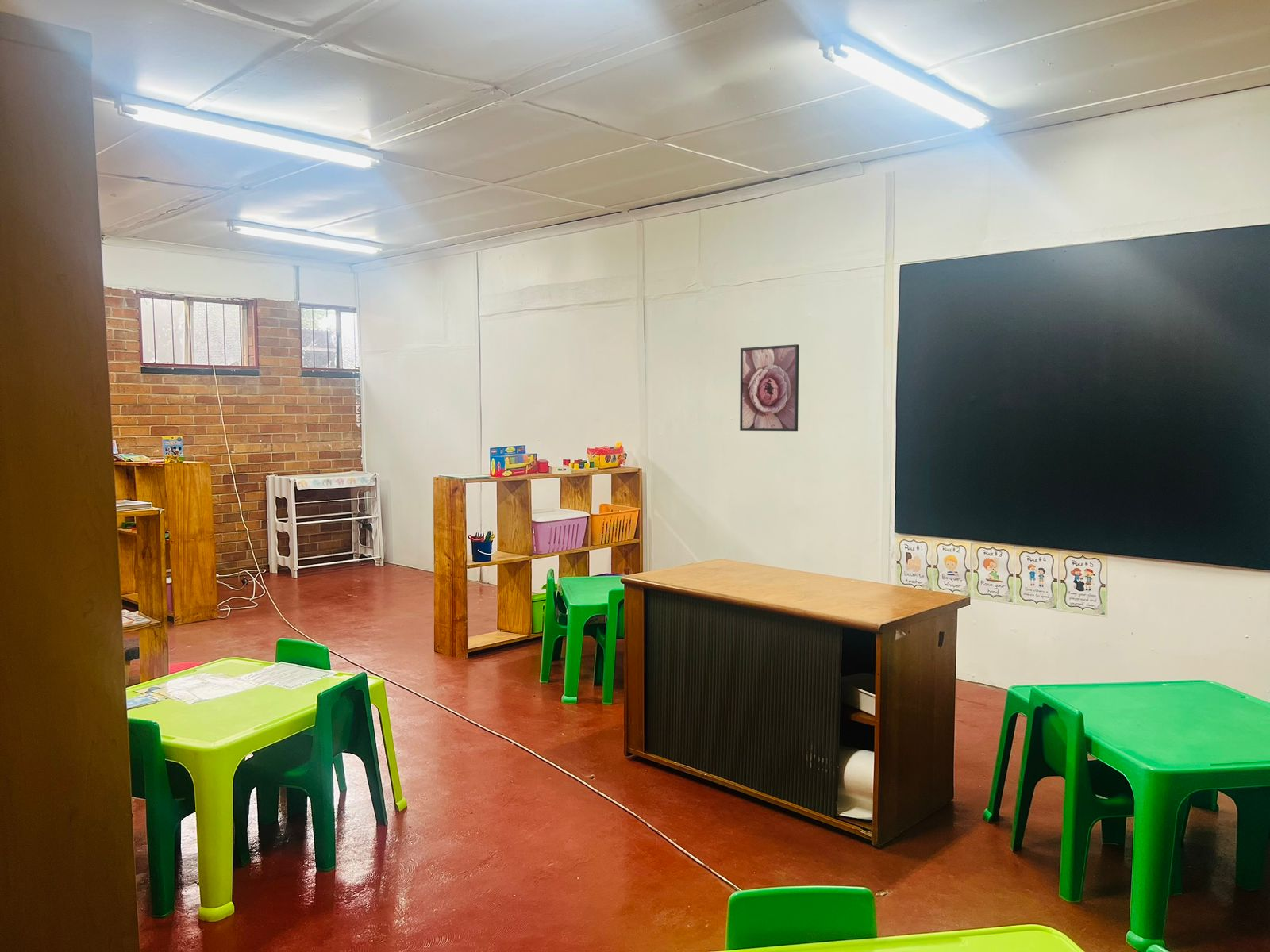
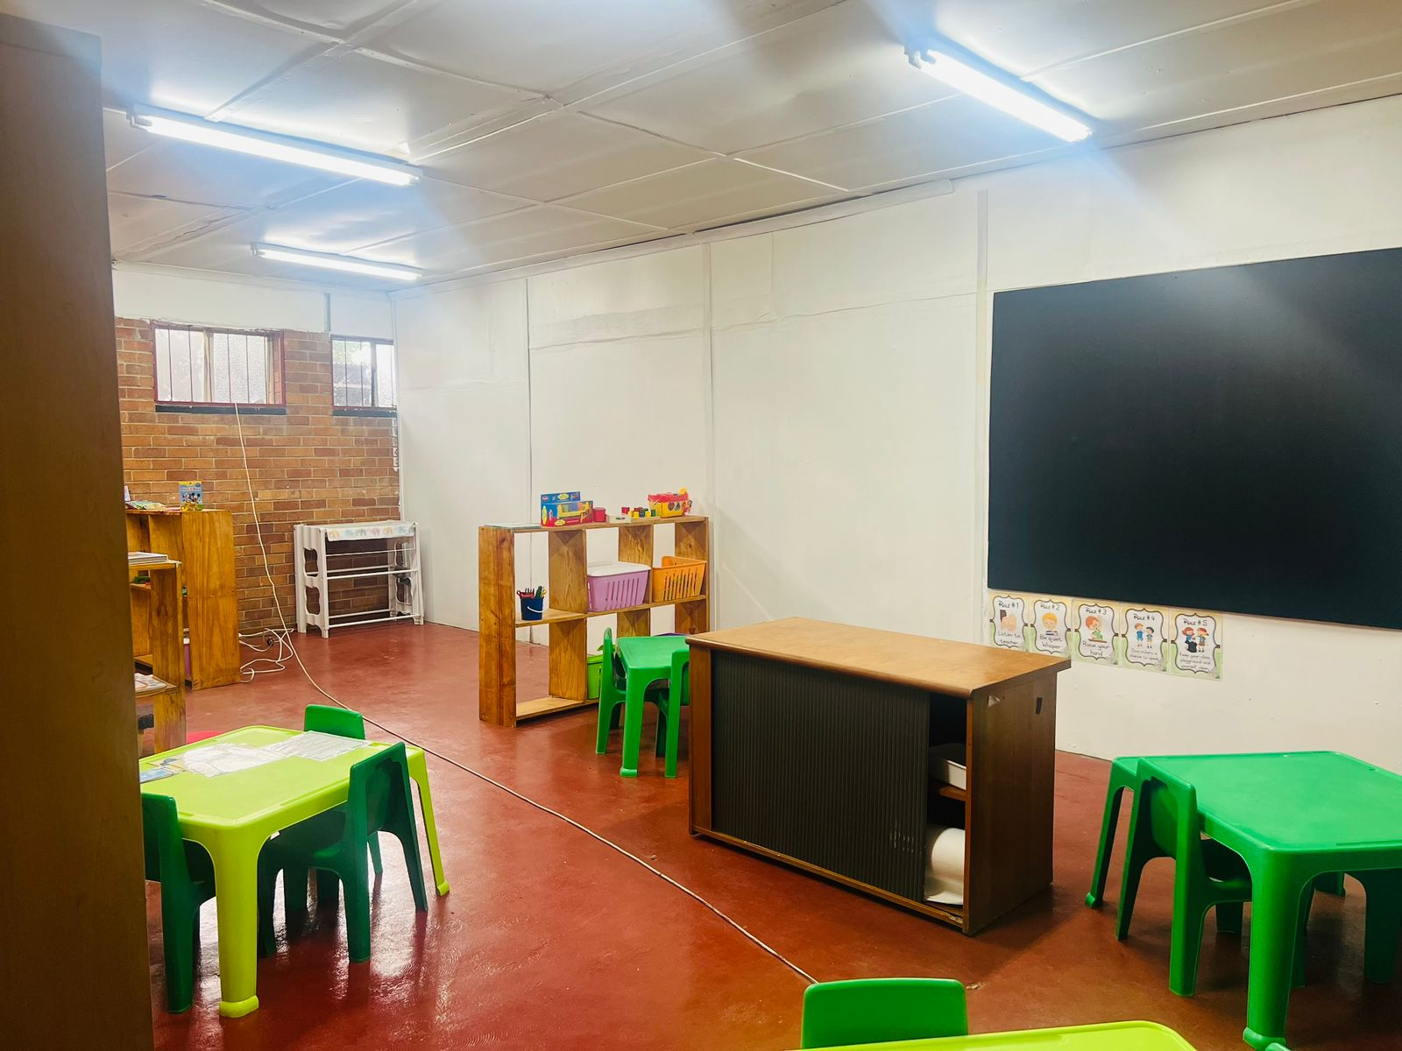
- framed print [739,344,799,432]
